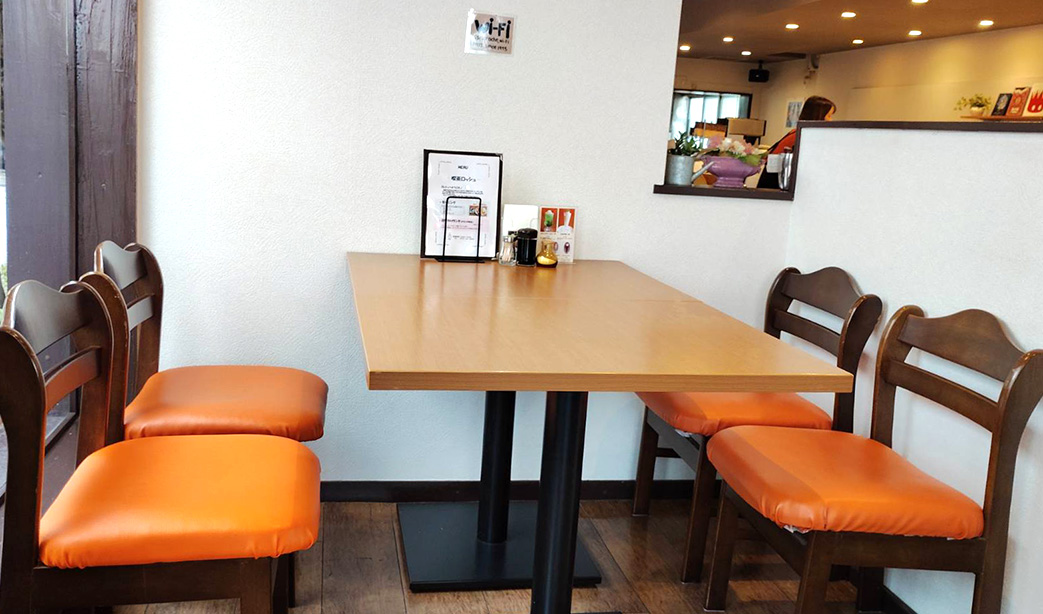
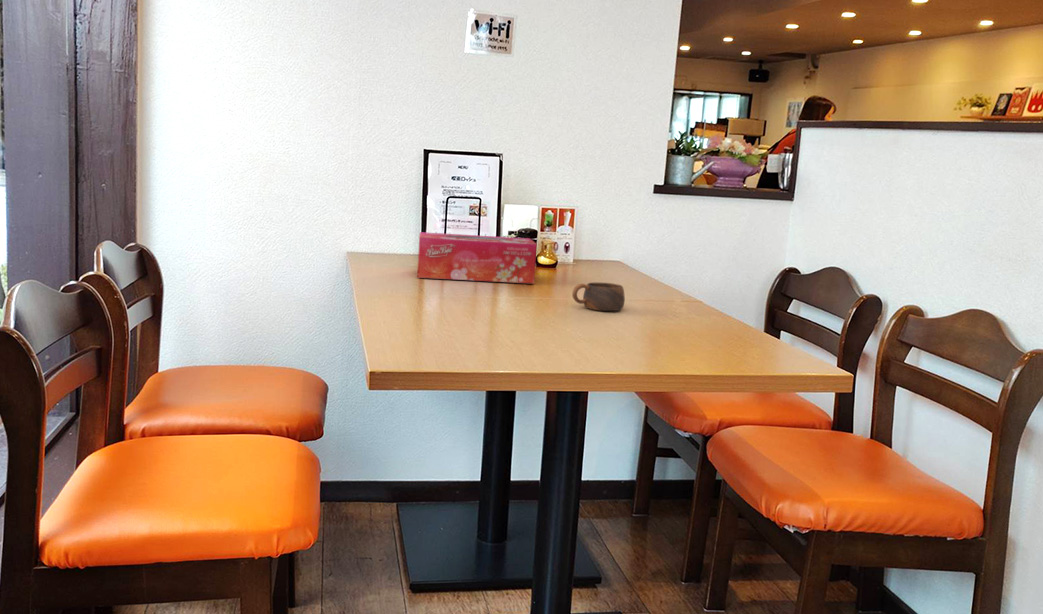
+ tissue box [416,231,538,285]
+ cup [571,282,626,312]
